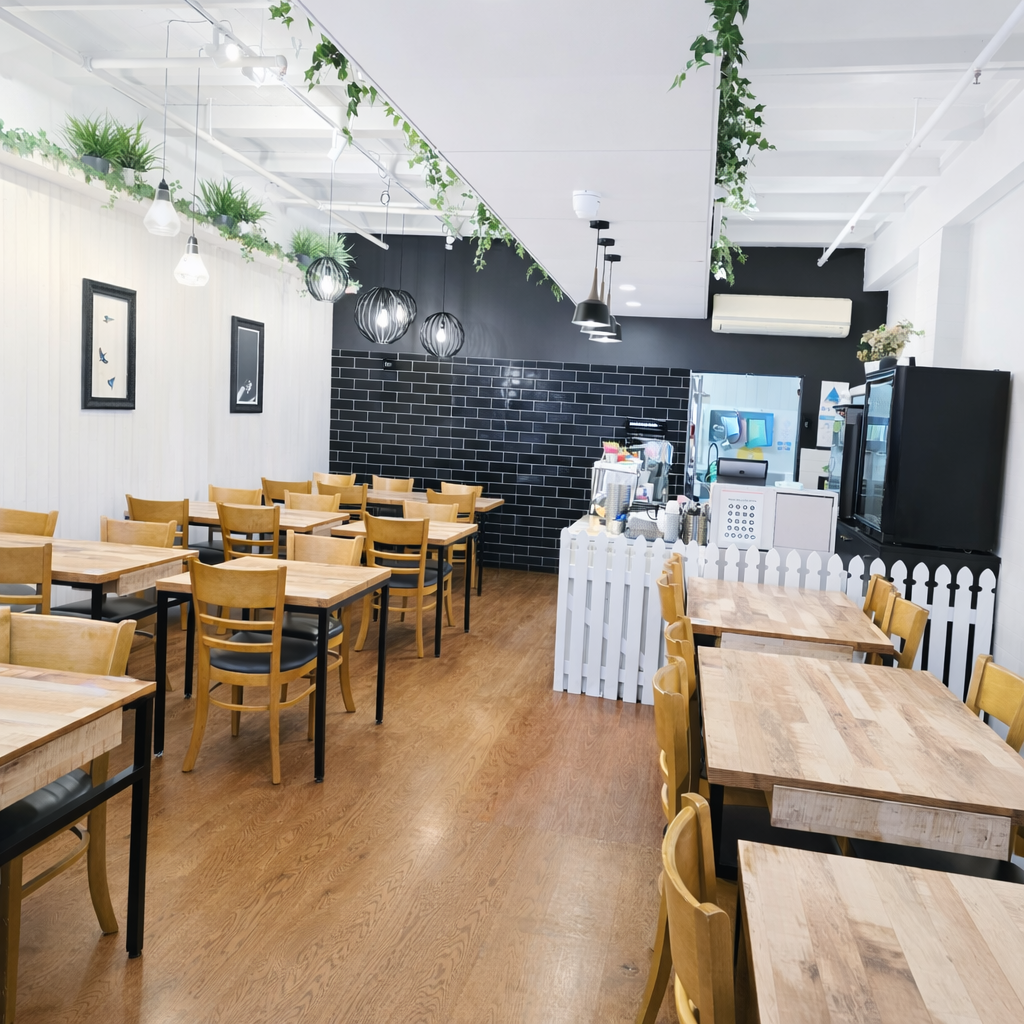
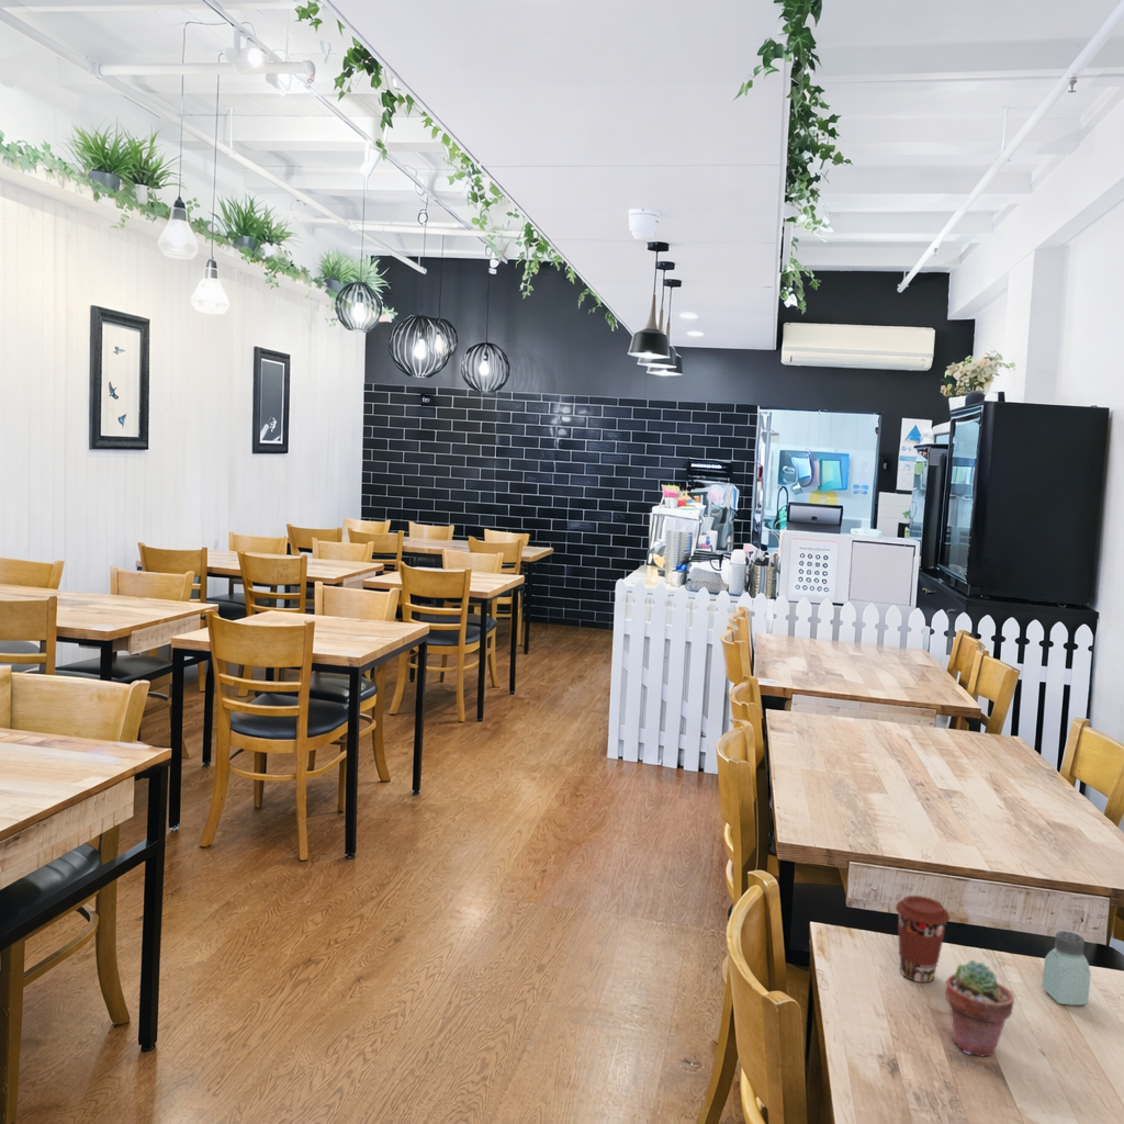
+ coffee cup [895,895,951,984]
+ potted succulent [944,959,1015,1058]
+ saltshaker [1041,930,1092,1007]
